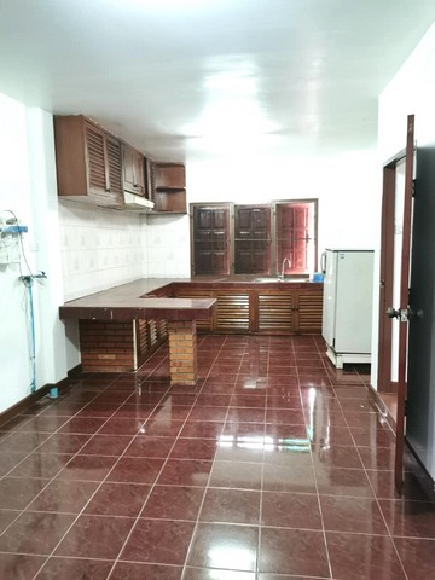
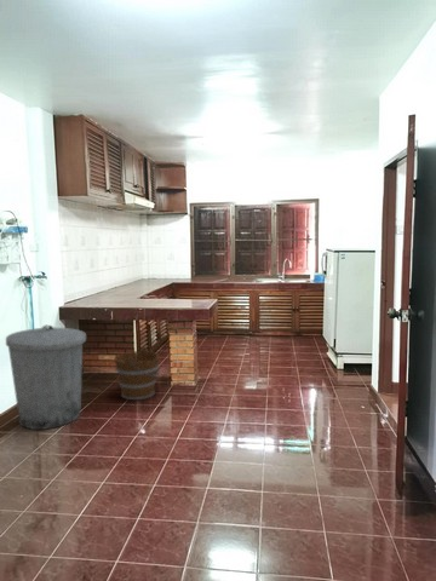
+ trash can [5,324,87,431]
+ bucket [113,345,161,401]
